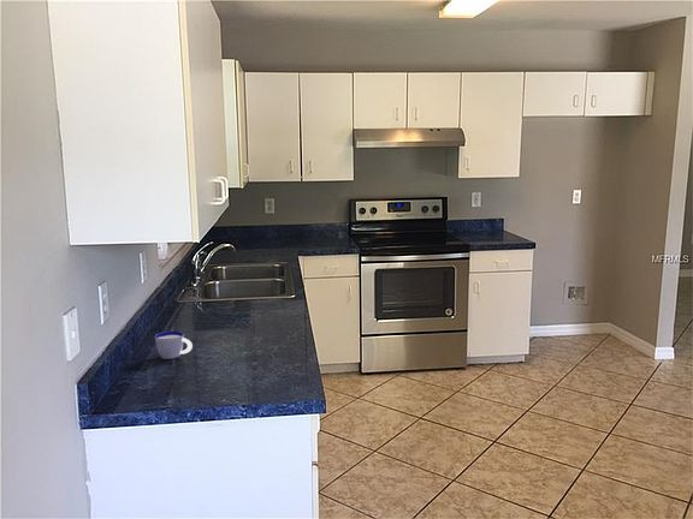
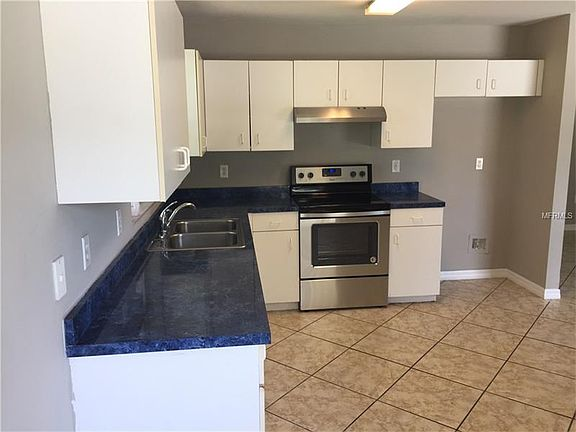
- cup [154,330,194,360]
